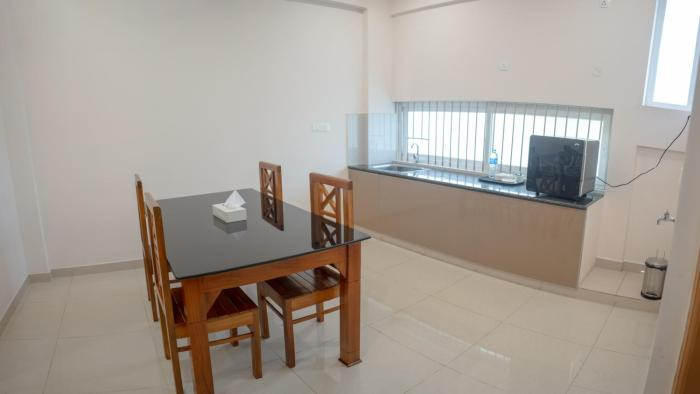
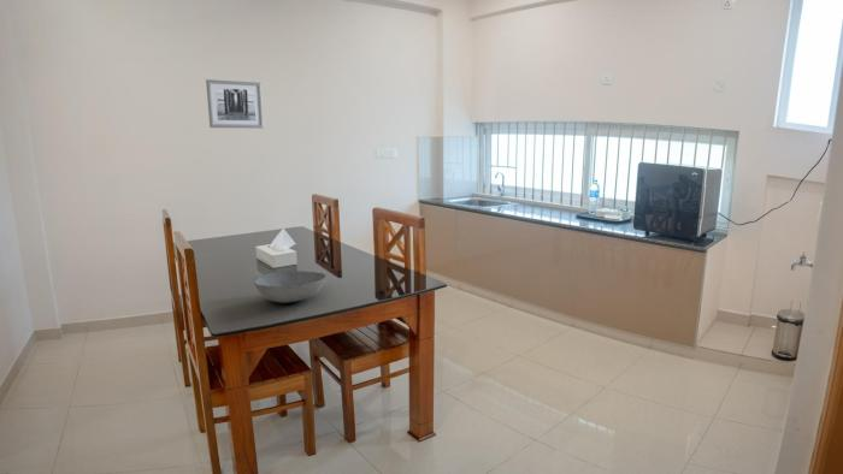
+ bowl [253,269,328,304]
+ wall art [205,78,265,130]
